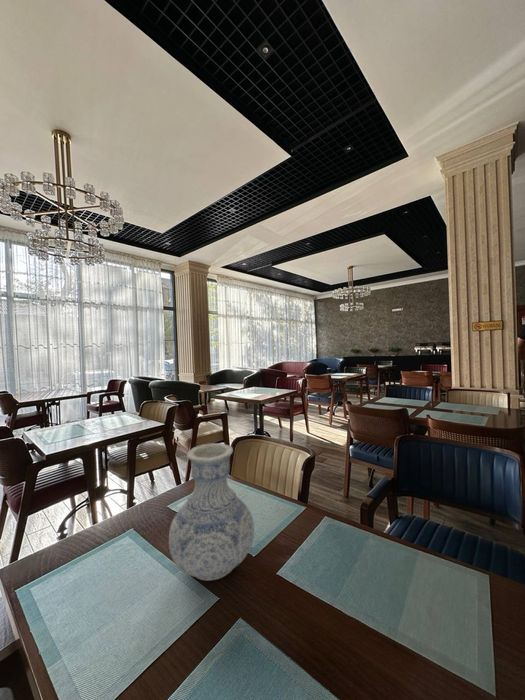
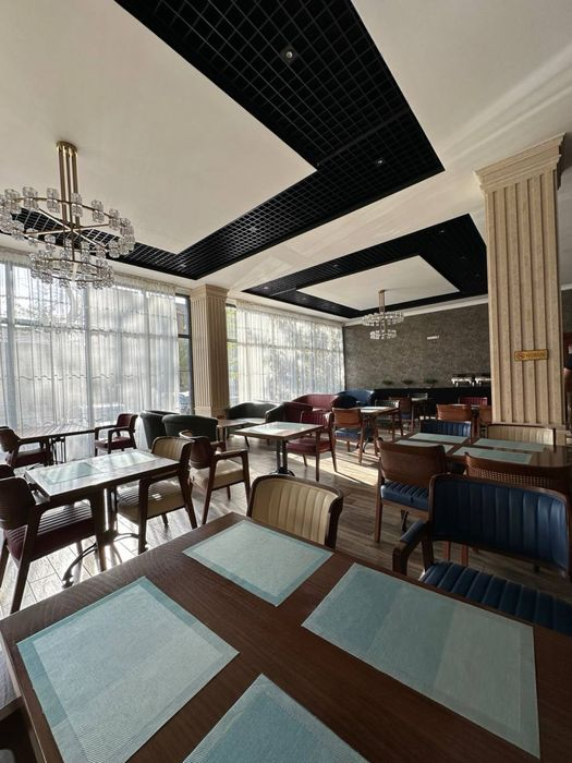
- vase [168,442,255,582]
